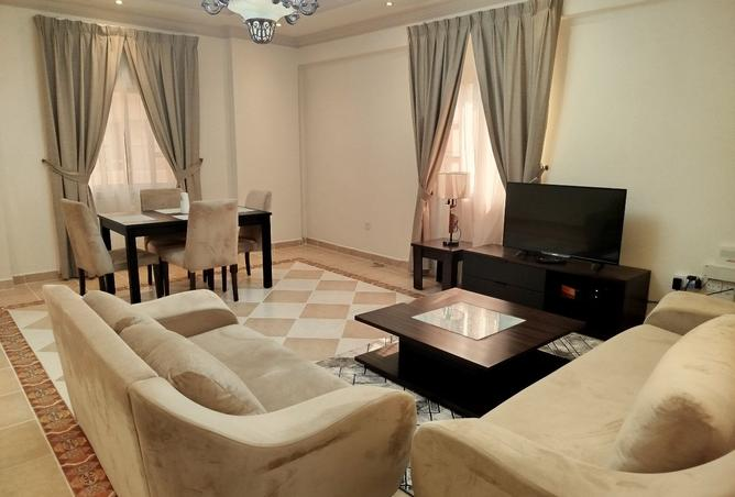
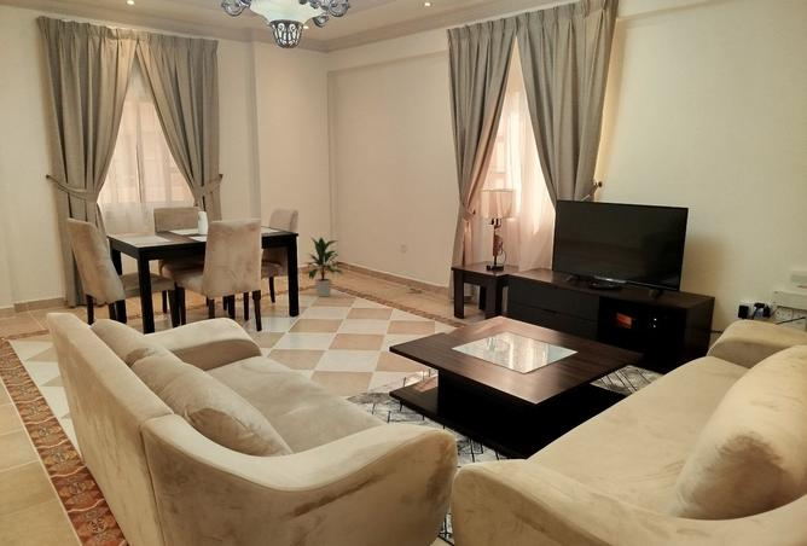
+ indoor plant [302,236,349,298]
